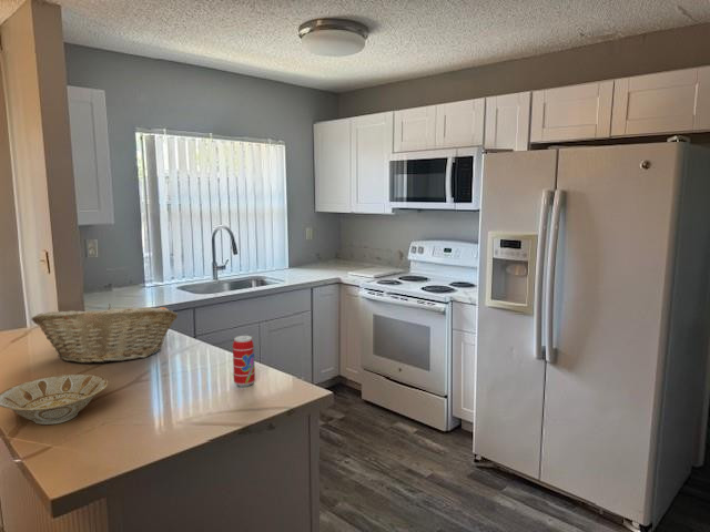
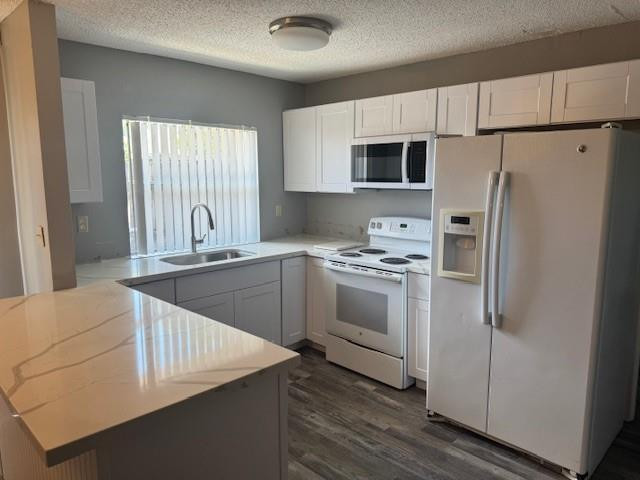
- bowl [0,372,109,426]
- fruit basket [31,304,179,365]
- beverage can [232,335,256,388]
